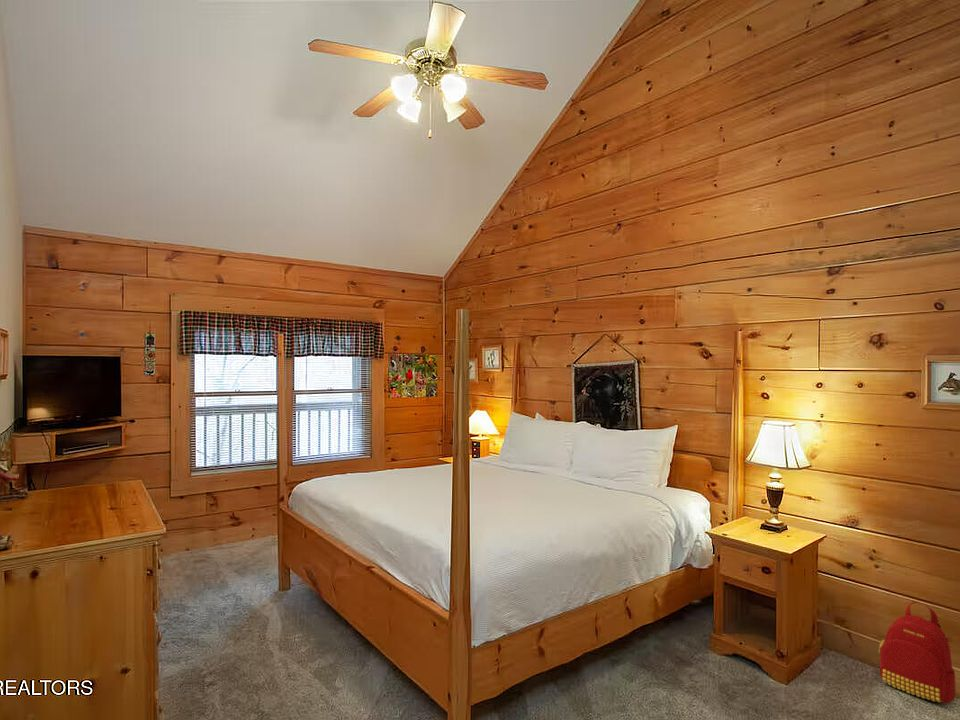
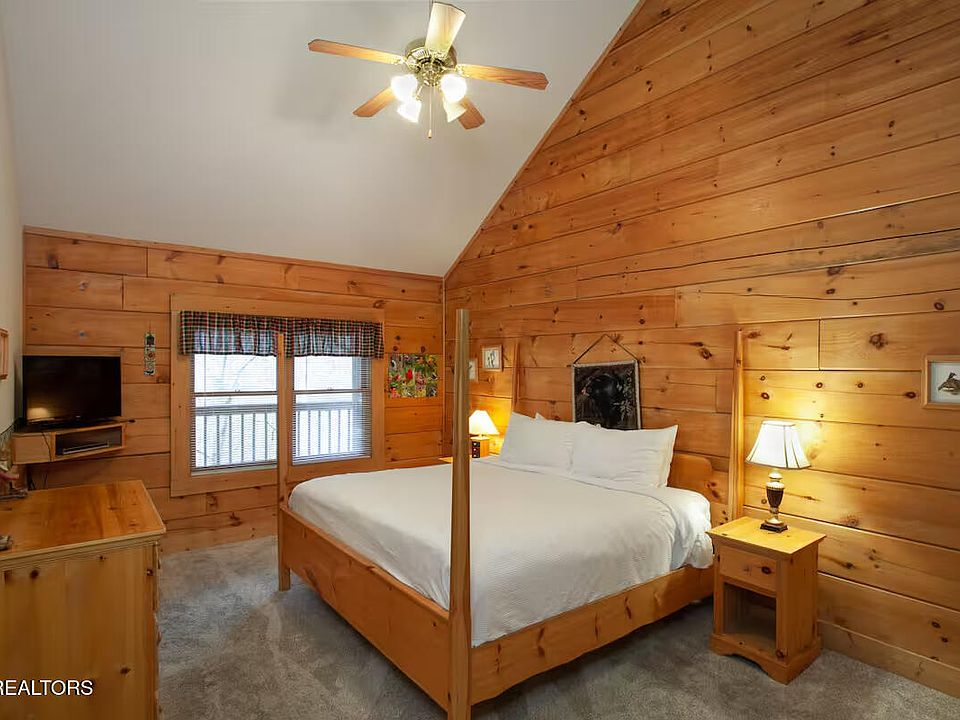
- backpack [878,601,957,704]
